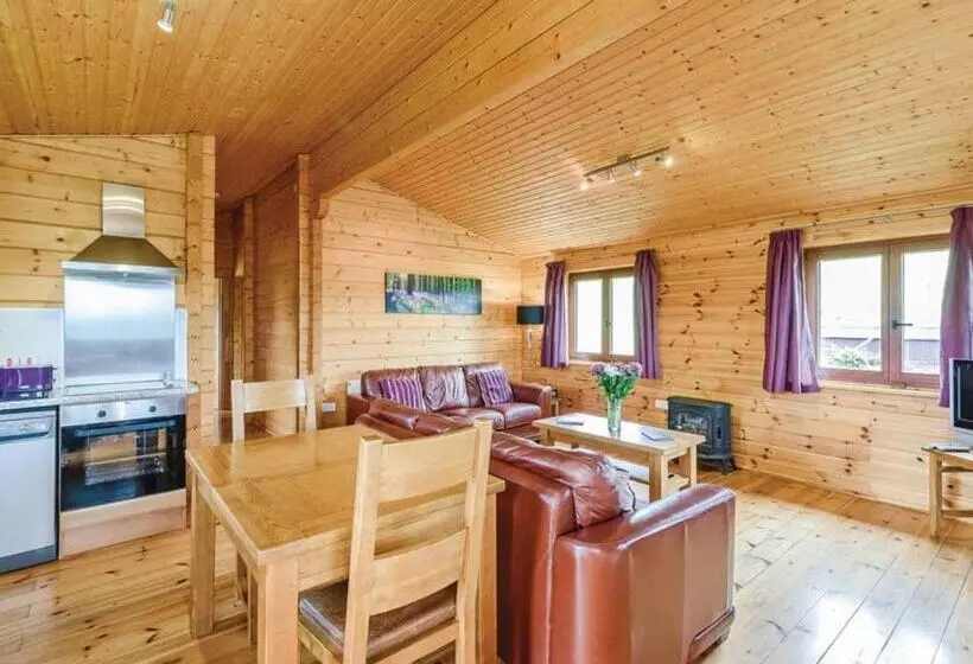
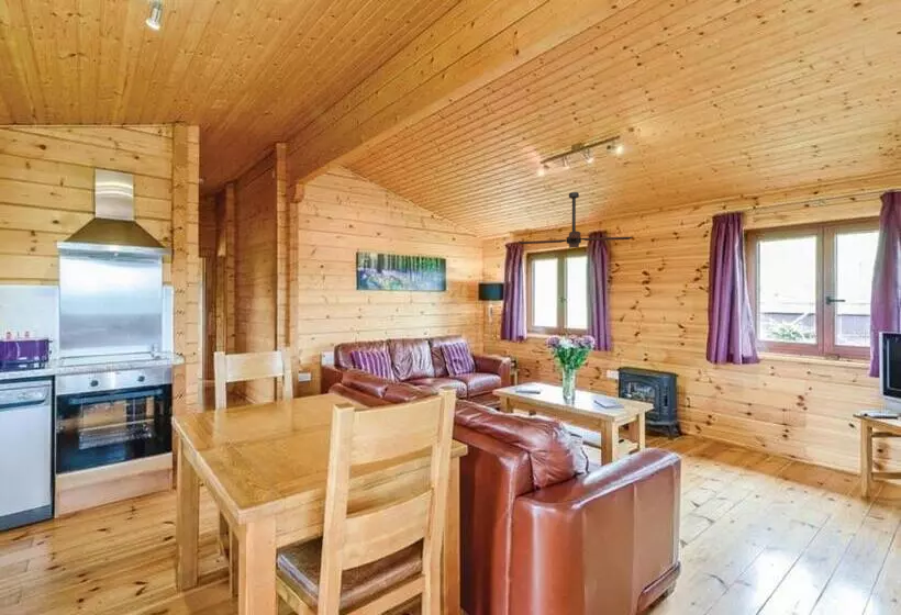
+ ceiling fan [516,191,634,249]
